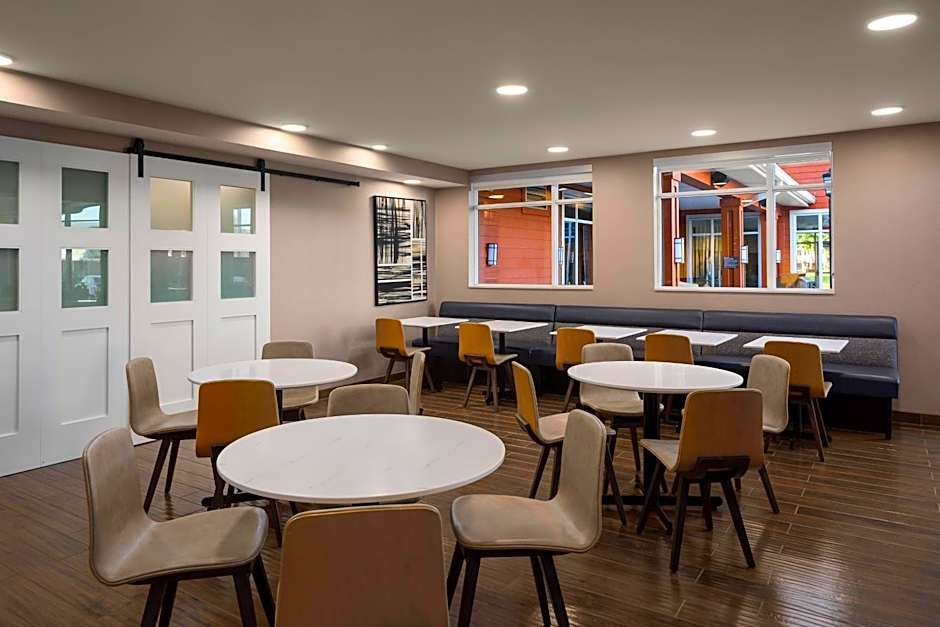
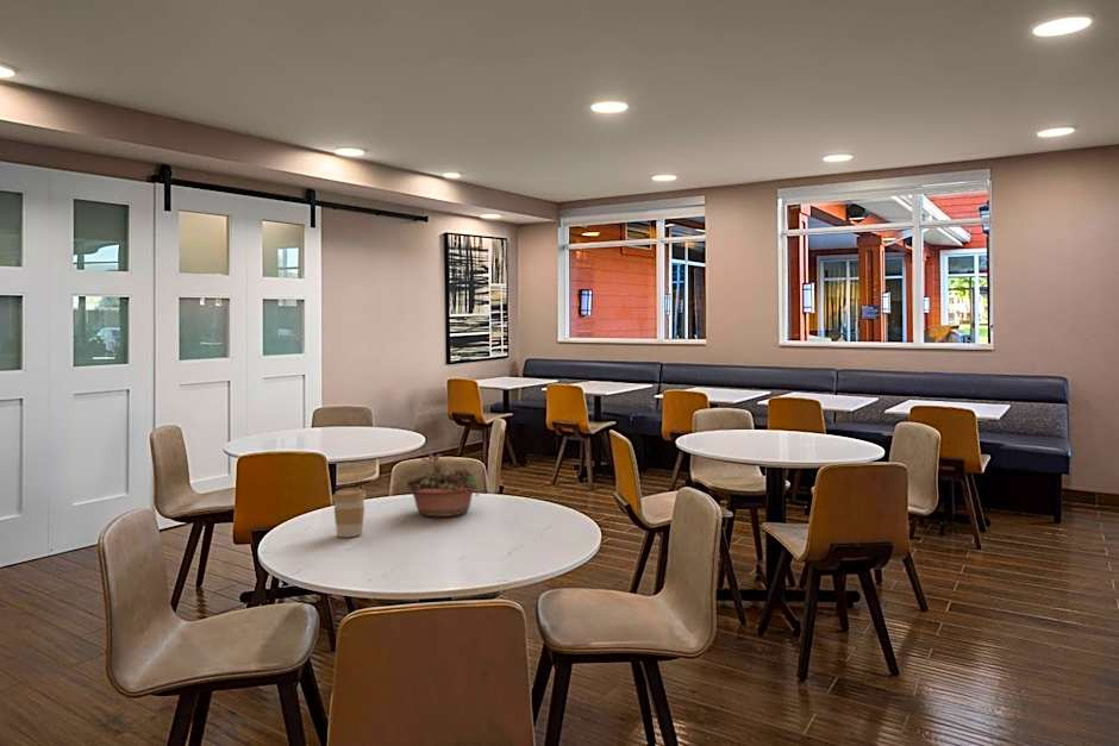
+ coffee cup [331,487,367,538]
+ succulent planter [406,453,482,518]
